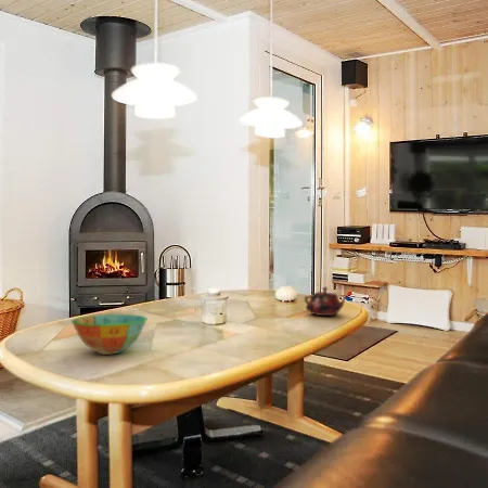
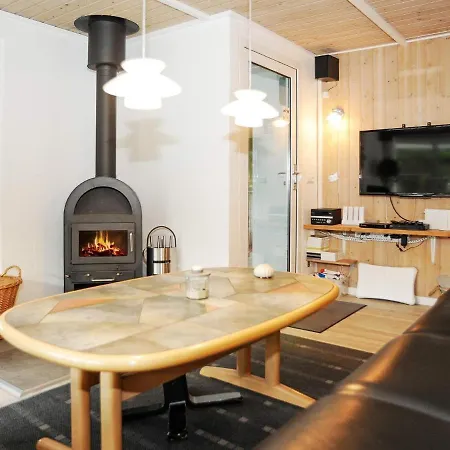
- teapot [304,286,348,317]
- bowl [70,313,149,356]
